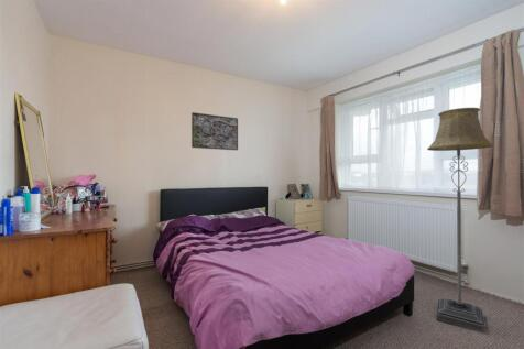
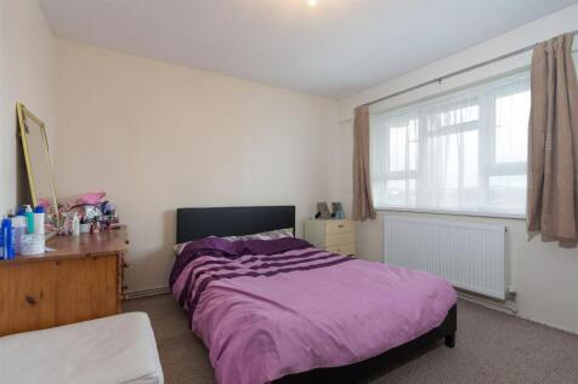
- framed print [190,111,239,151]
- floor lamp [426,107,495,334]
